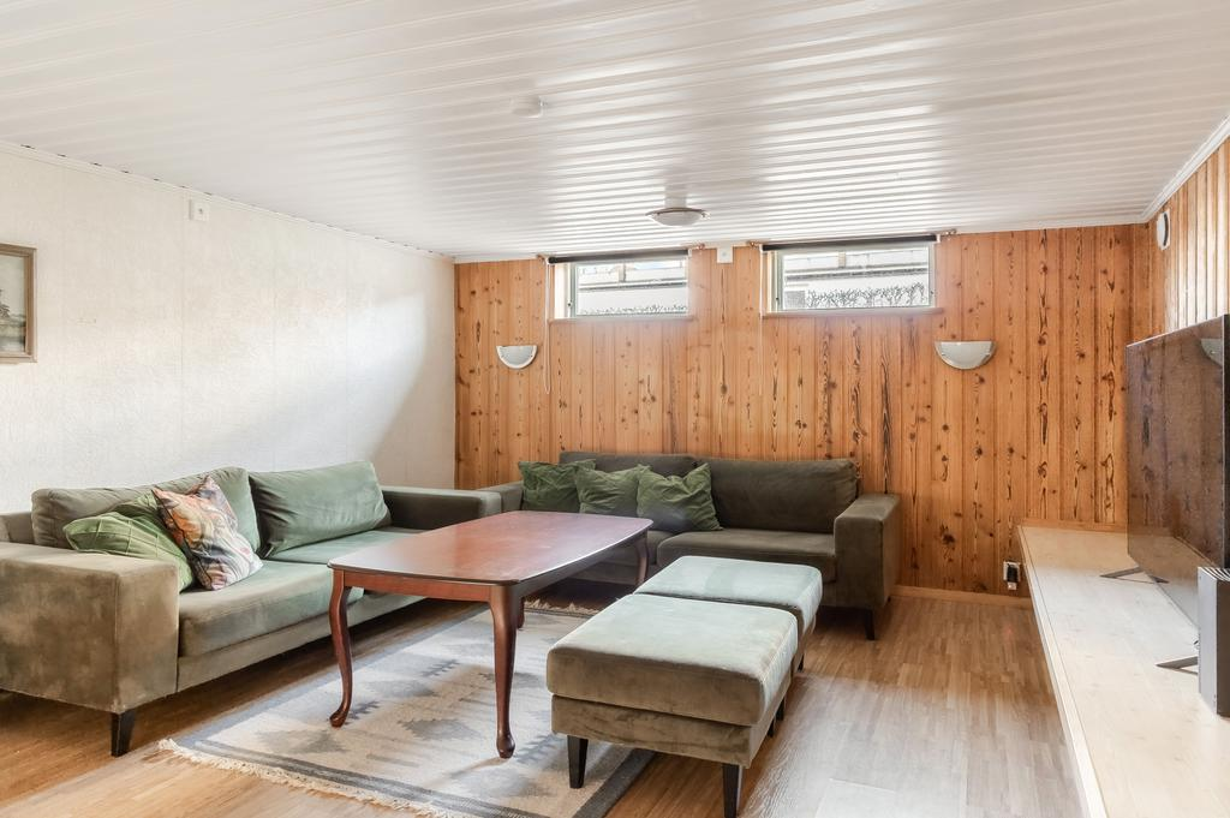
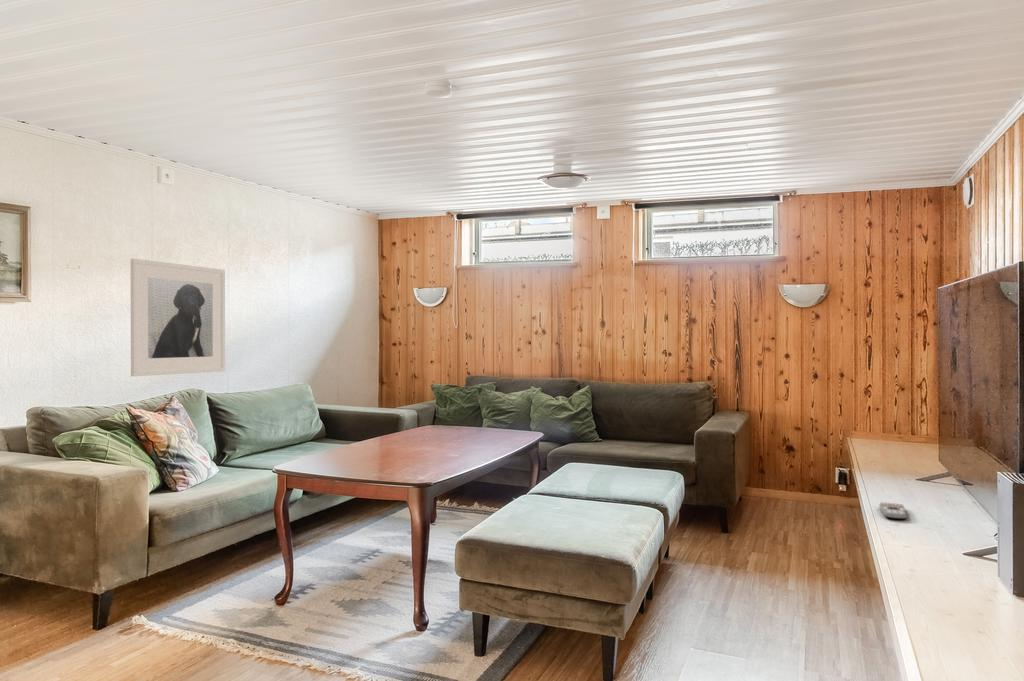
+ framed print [130,258,226,377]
+ remote control [879,502,907,520]
